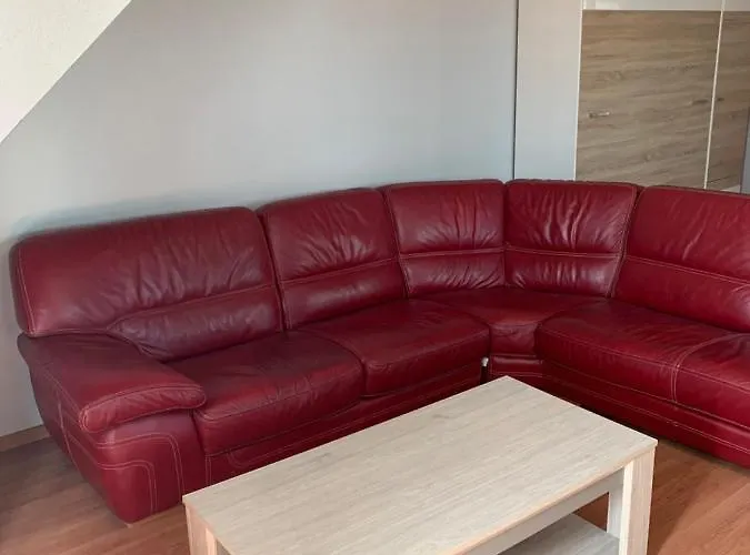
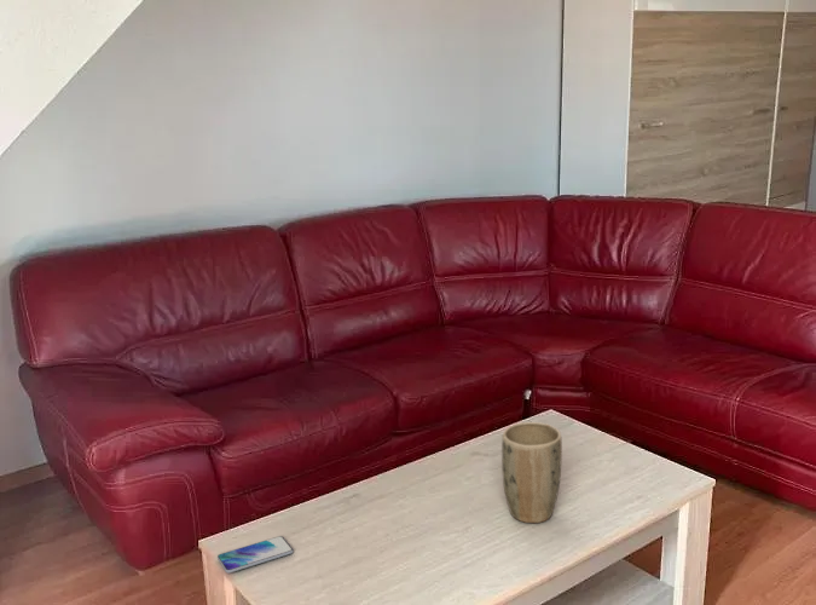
+ smartphone [216,535,295,575]
+ plant pot [500,421,563,524]
